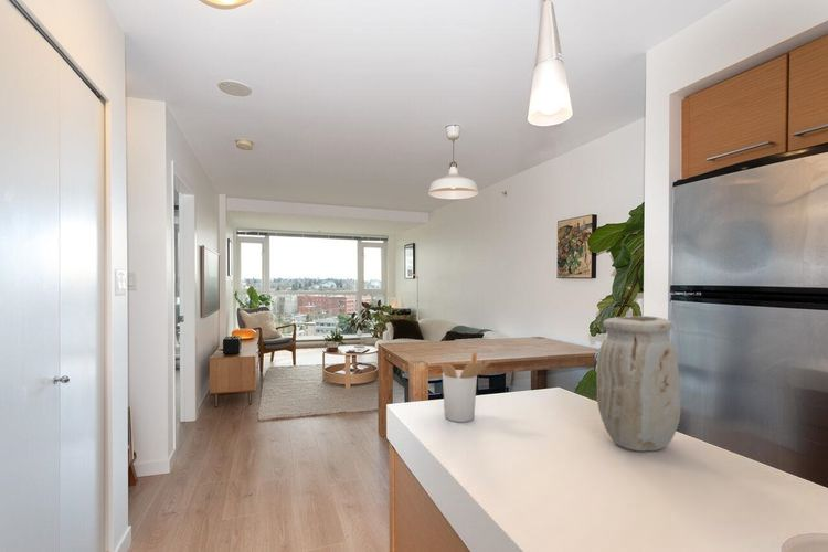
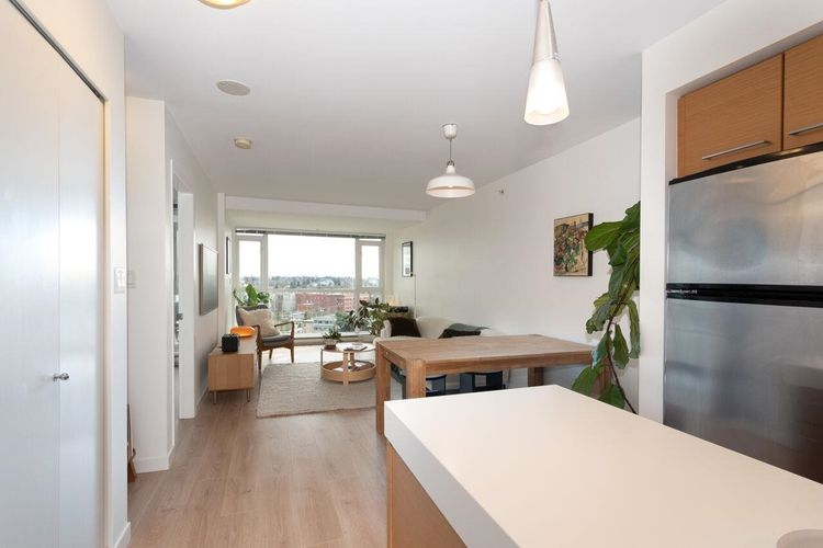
- utensil holder [439,350,492,423]
- vase [595,315,682,453]
